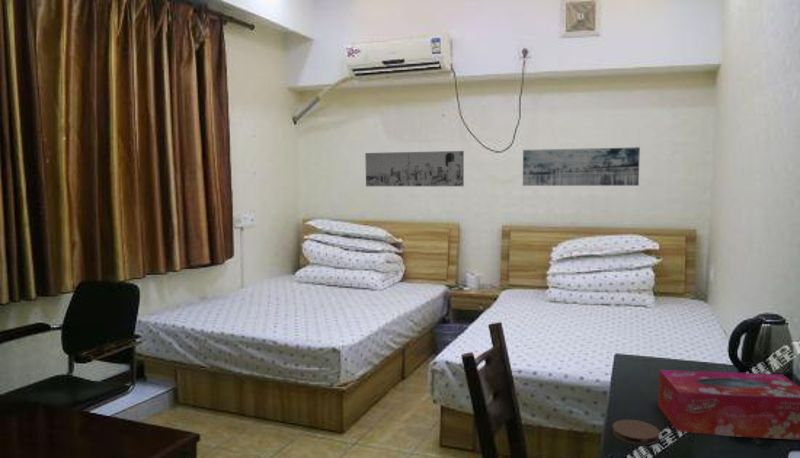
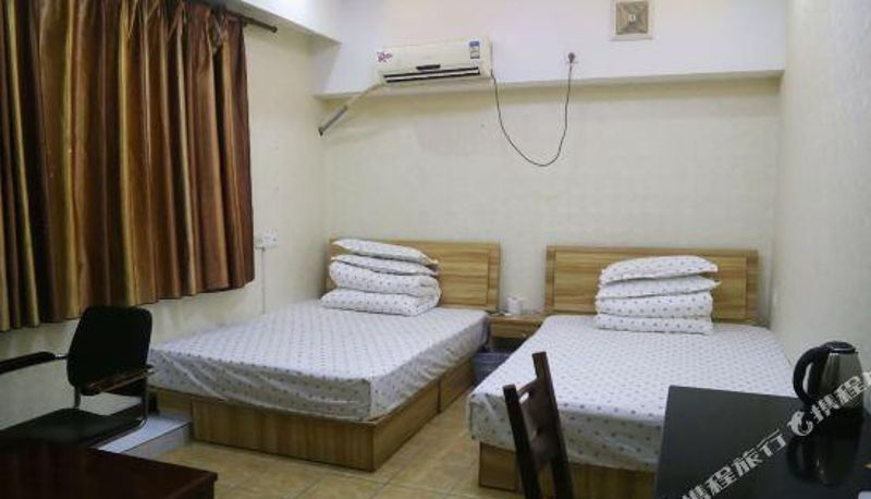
- wall art [364,150,465,187]
- coaster [611,419,661,446]
- wall art [522,146,641,187]
- tissue box [657,369,800,441]
